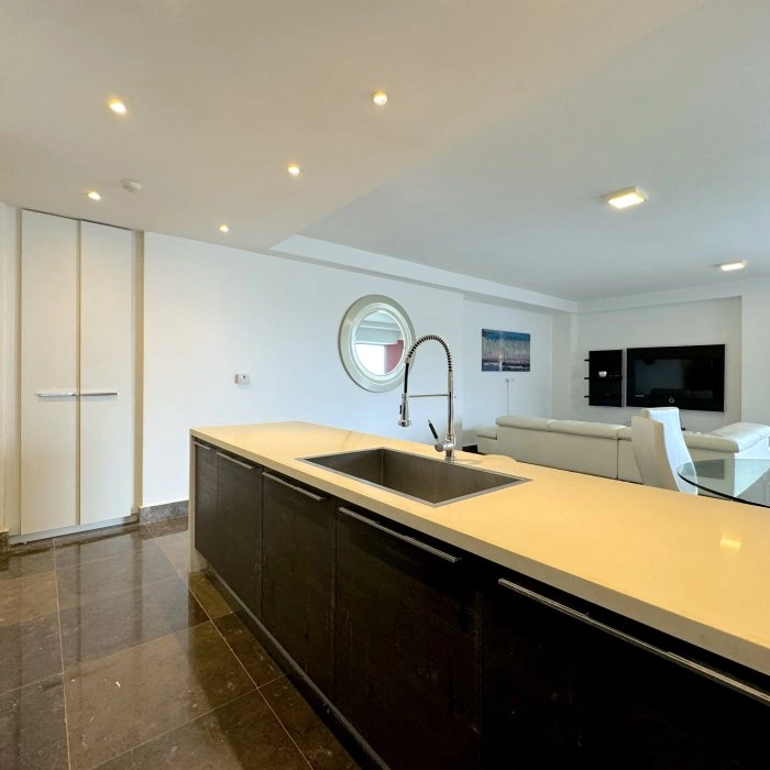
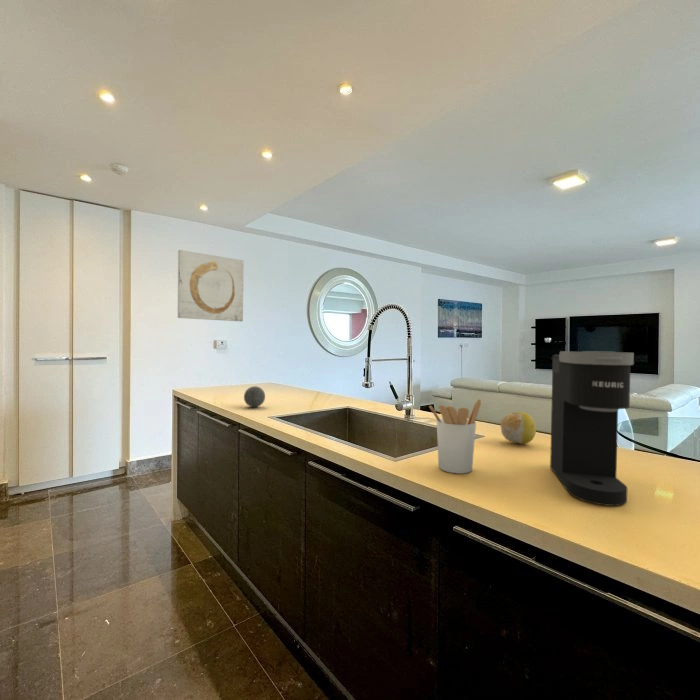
+ utensil holder [428,398,482,474]
+ decorative ball [243,385,266,408]
+ fruit [500,411,537,445]
+ coffee maker [549,350,635,507]
+ wall art [177,249,245,322]
